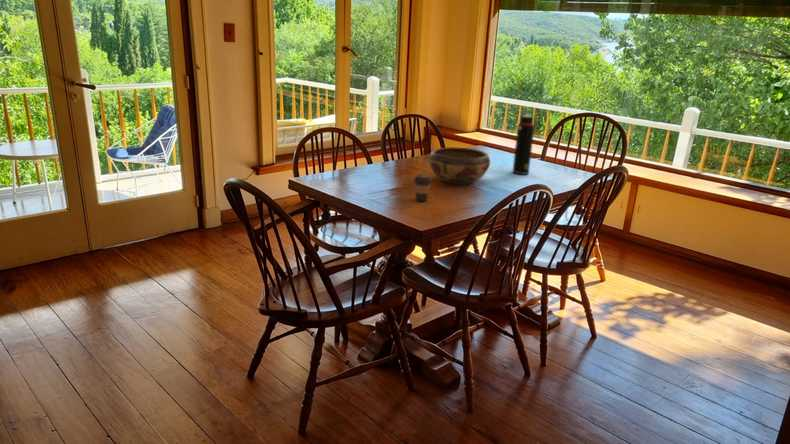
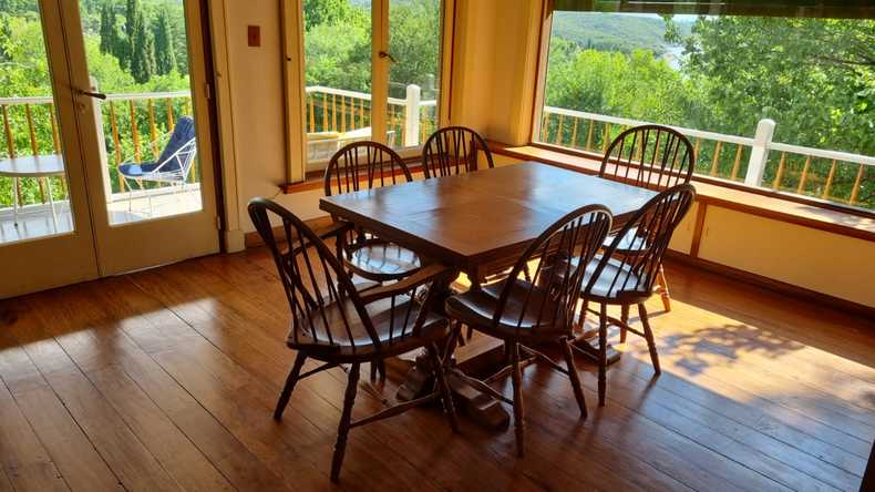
- water bottle [512,114,535,175]
- decorative bowl [428,146,491,185]
- coffee cup [412,173,433,202]
